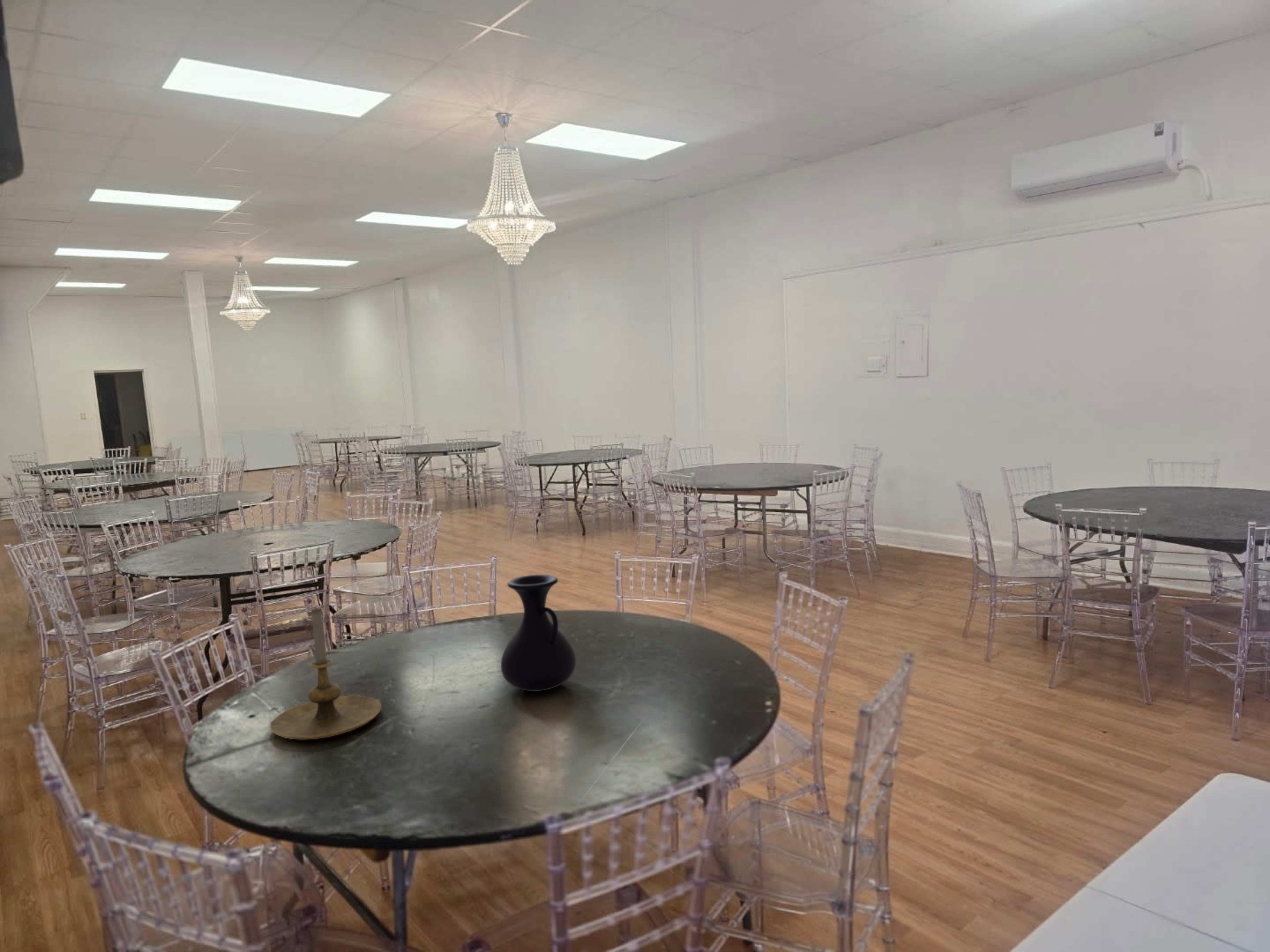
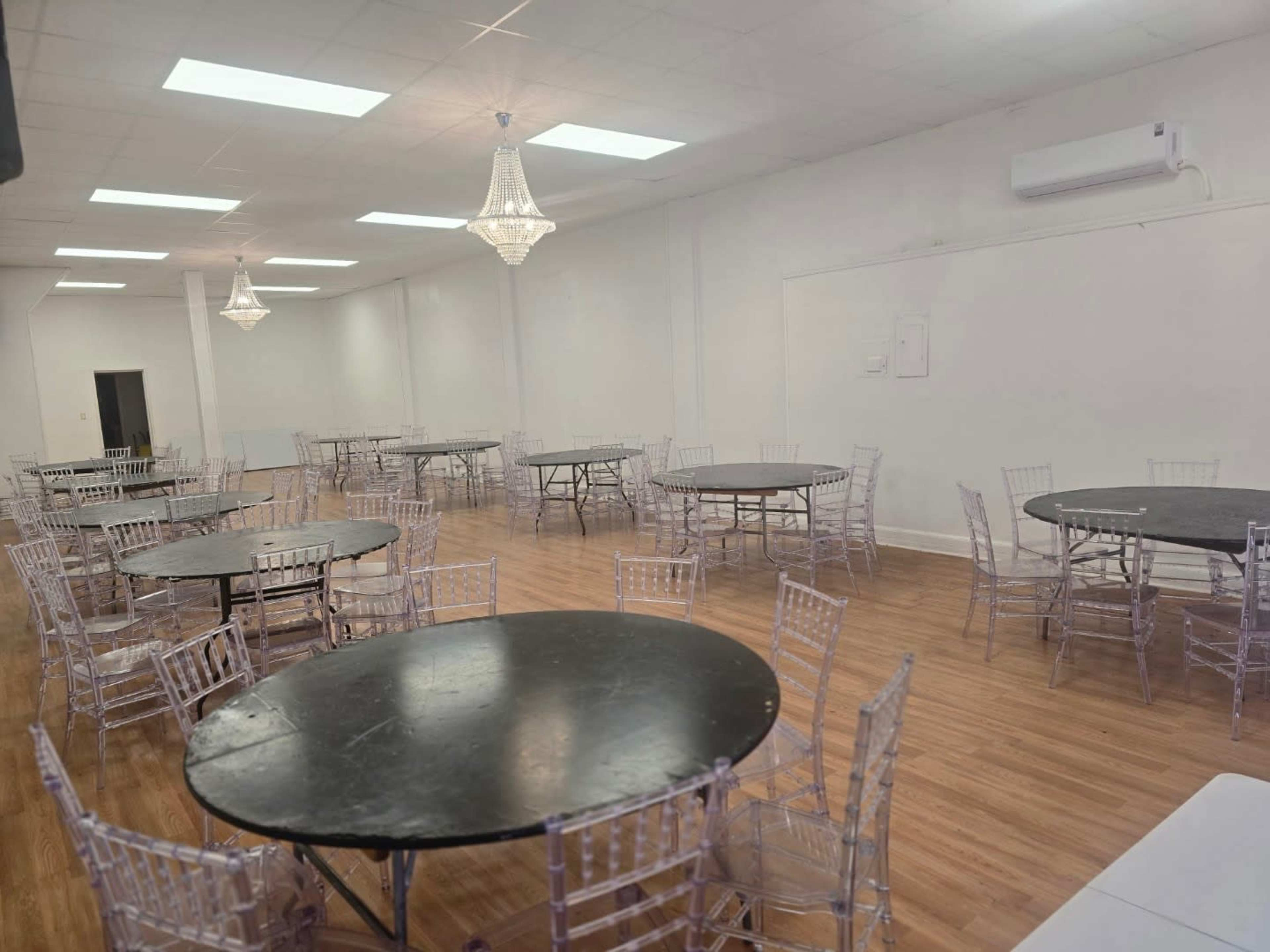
- vase [500,574,576,692]
- candle holder [270,607,382,740]
